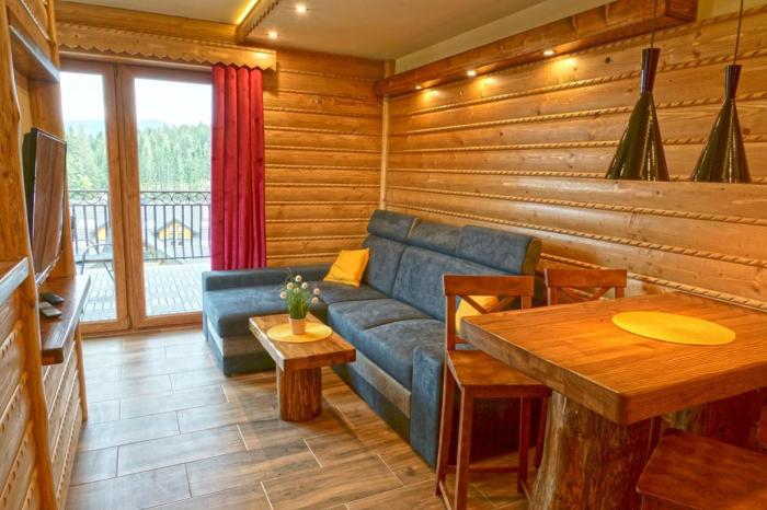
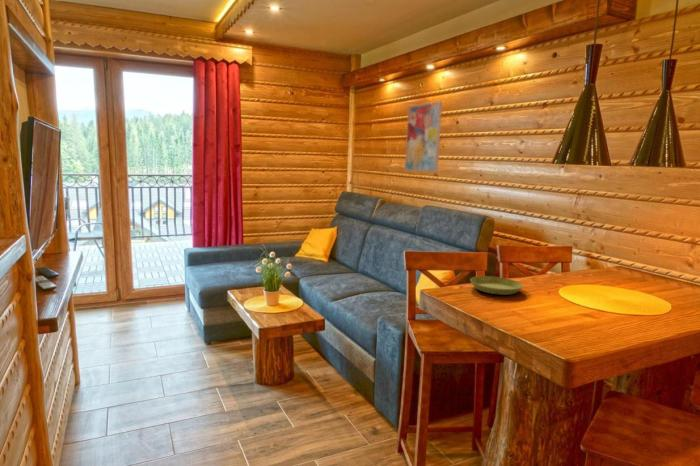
+ wall art [404,100,443,173]
+ saucer [469,275,524,296]
